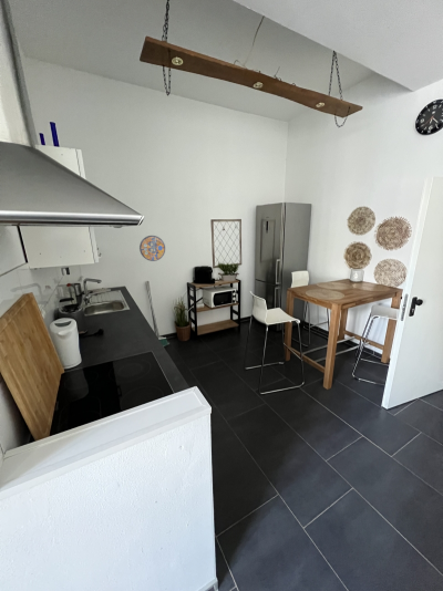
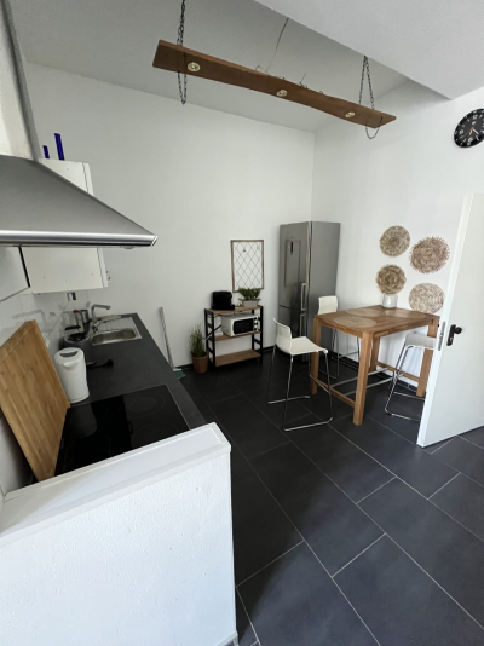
- manhole cover [138,235,166,262]
